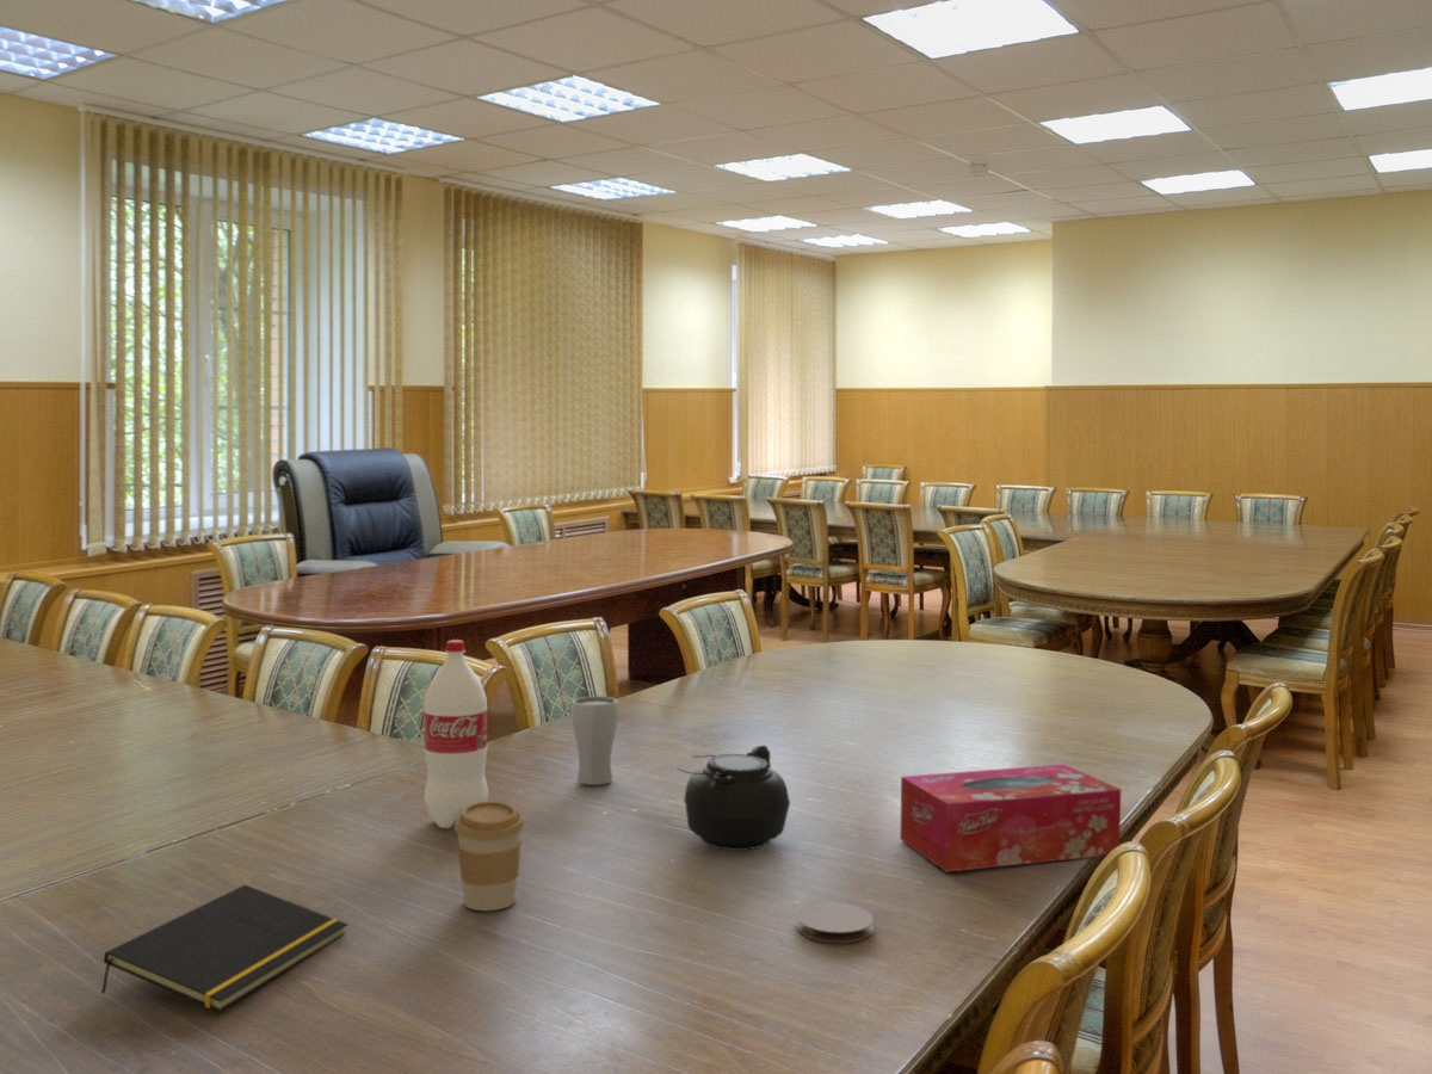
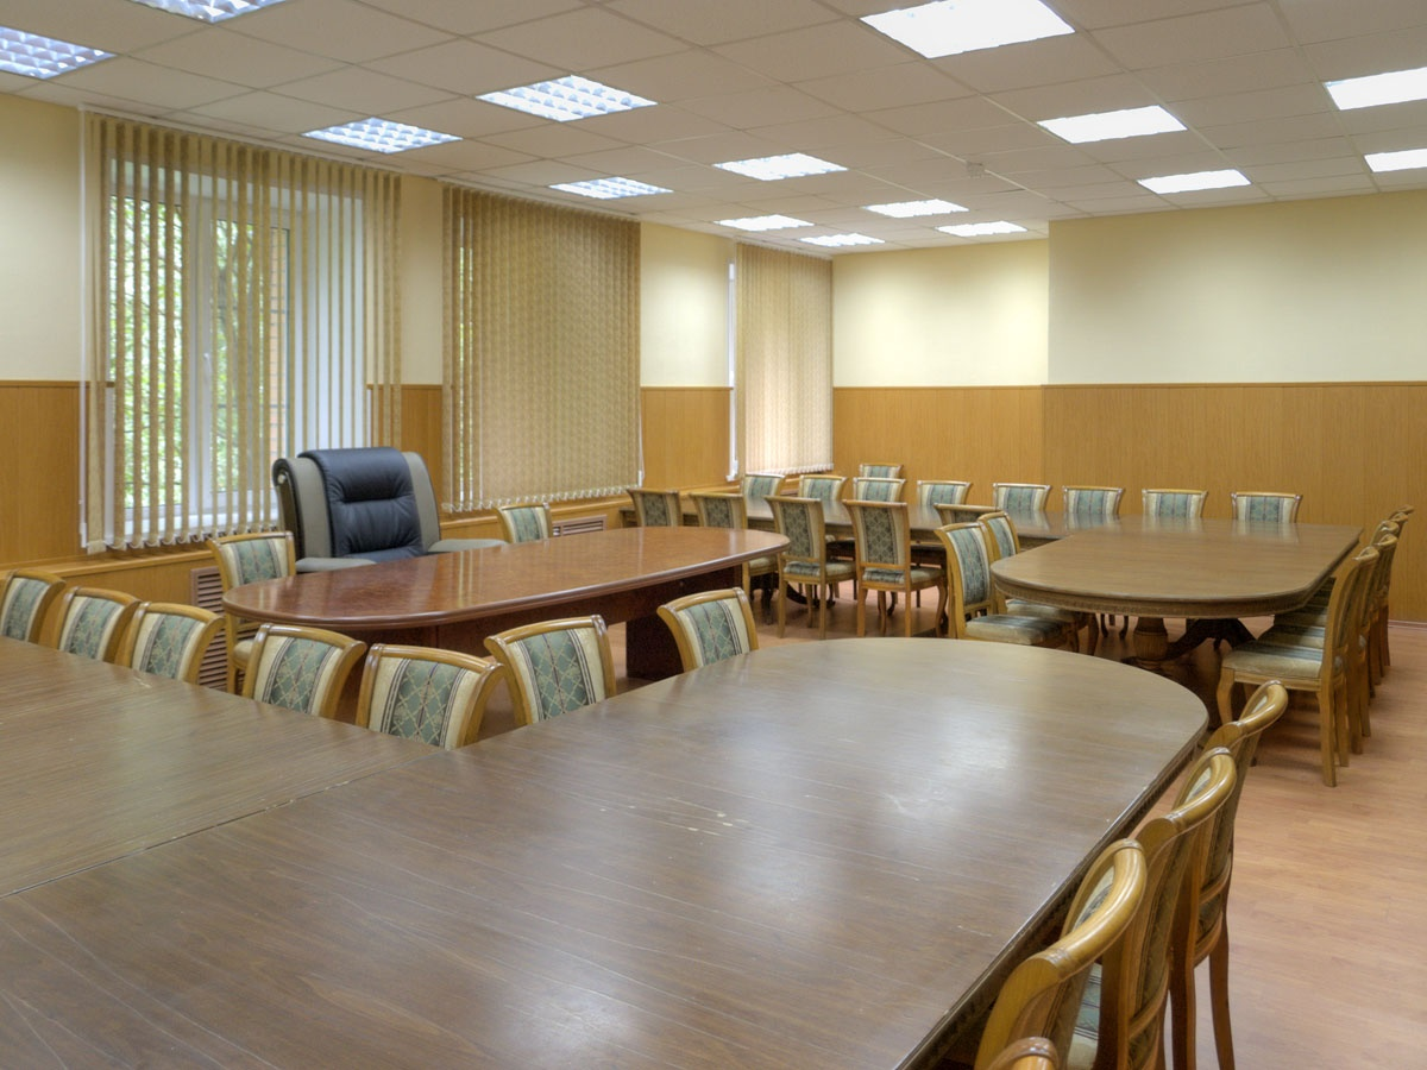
- drinking glass [570,695,619,786]
- coaster [795,901,875,944]
- coffee cup [453,800,525,912]
- bottle [422,638,489,829]
- tissue box [899,764,1122,872]
- notepad [100,883,348,1013]
- teapot [675,745,791,851]
